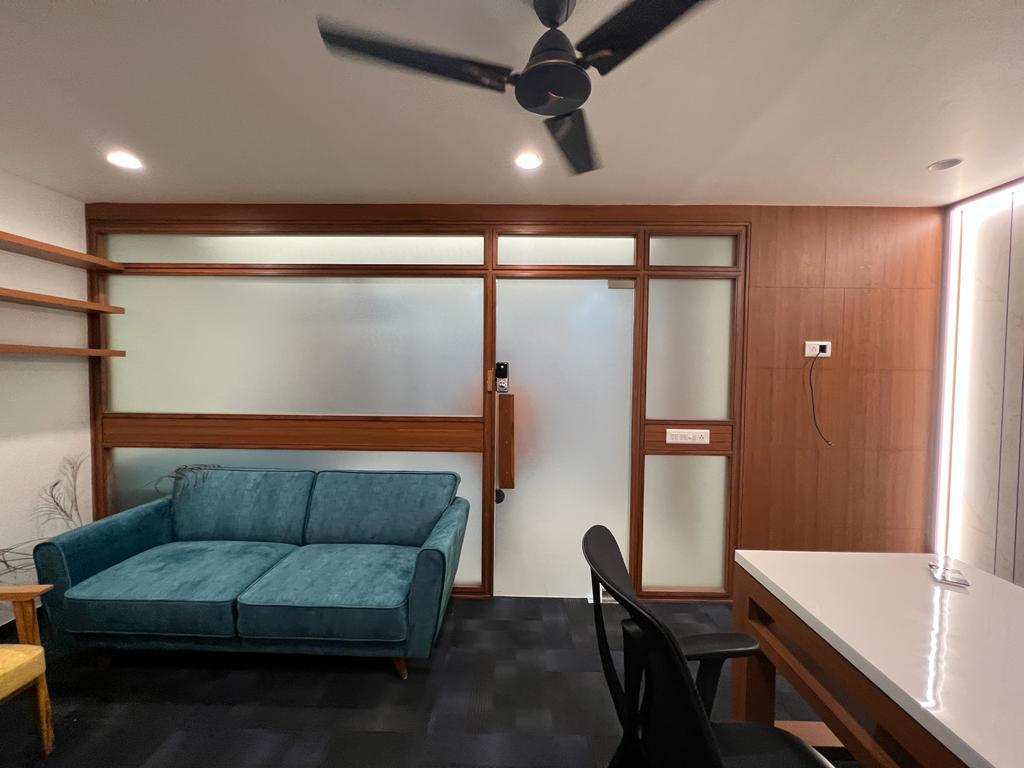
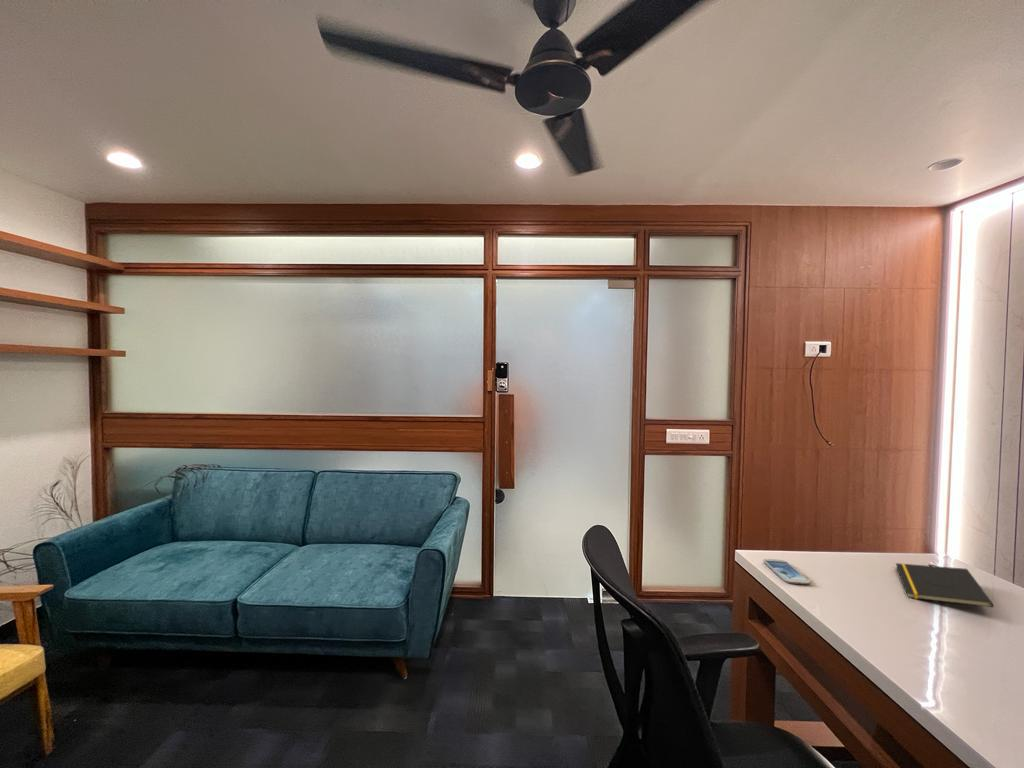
+ smartphone [763,558,811,585]
+ notepad [895,562,994,608]
